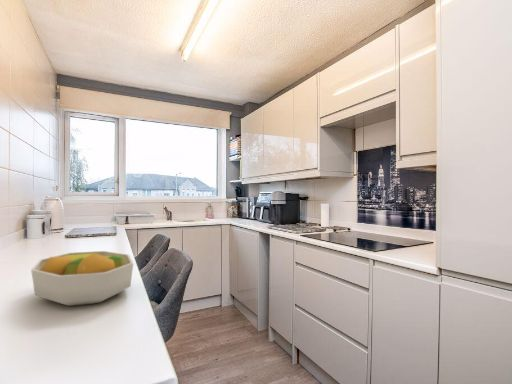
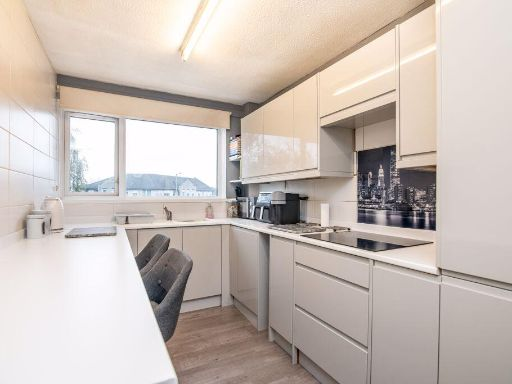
- fruit bowl [30,250,135,307]
